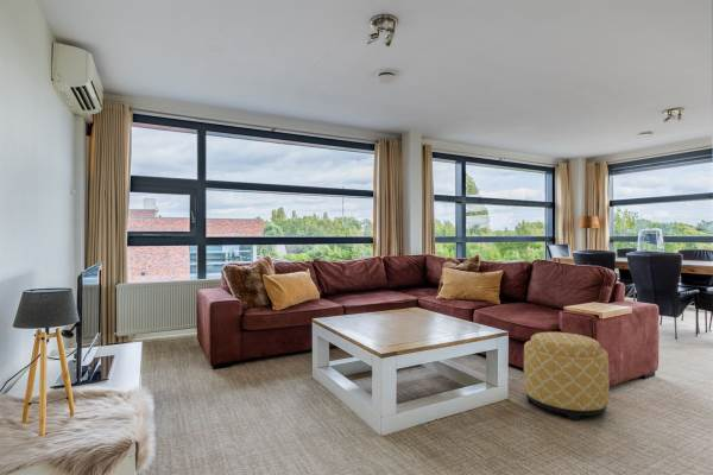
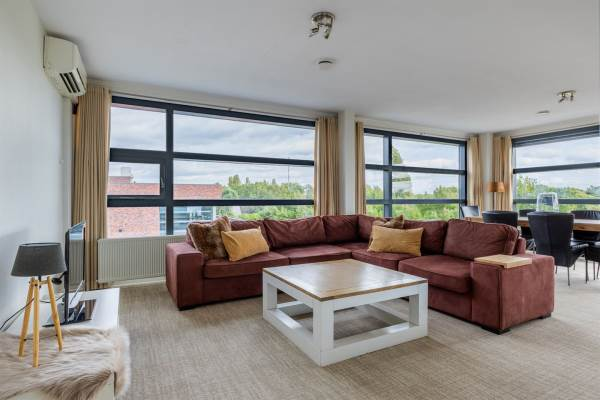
- ottoman [523,331,611,422]
